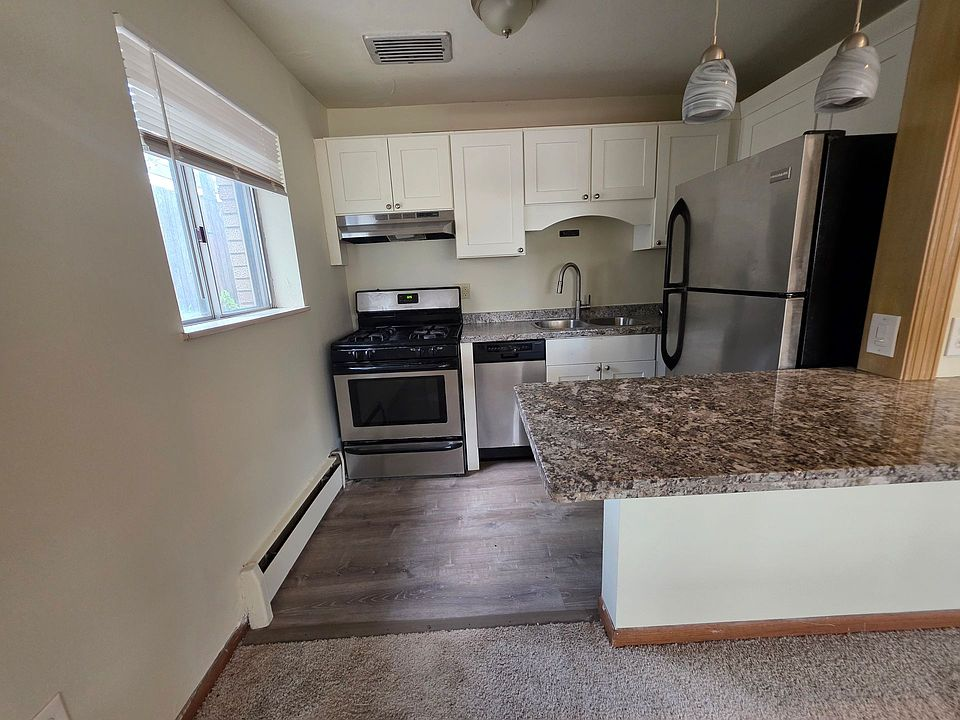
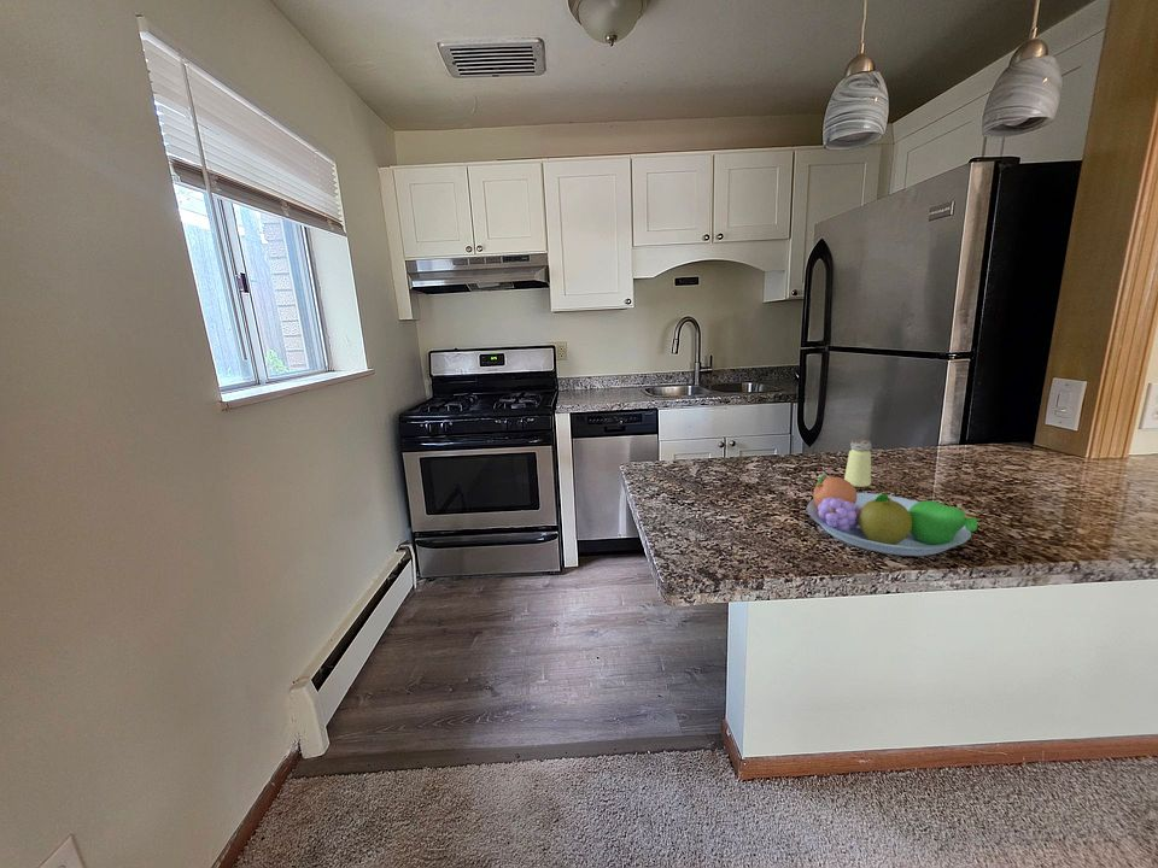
+ fruit bowl [806,474,978,557]
+ saltshaker [843,439,873,488]
